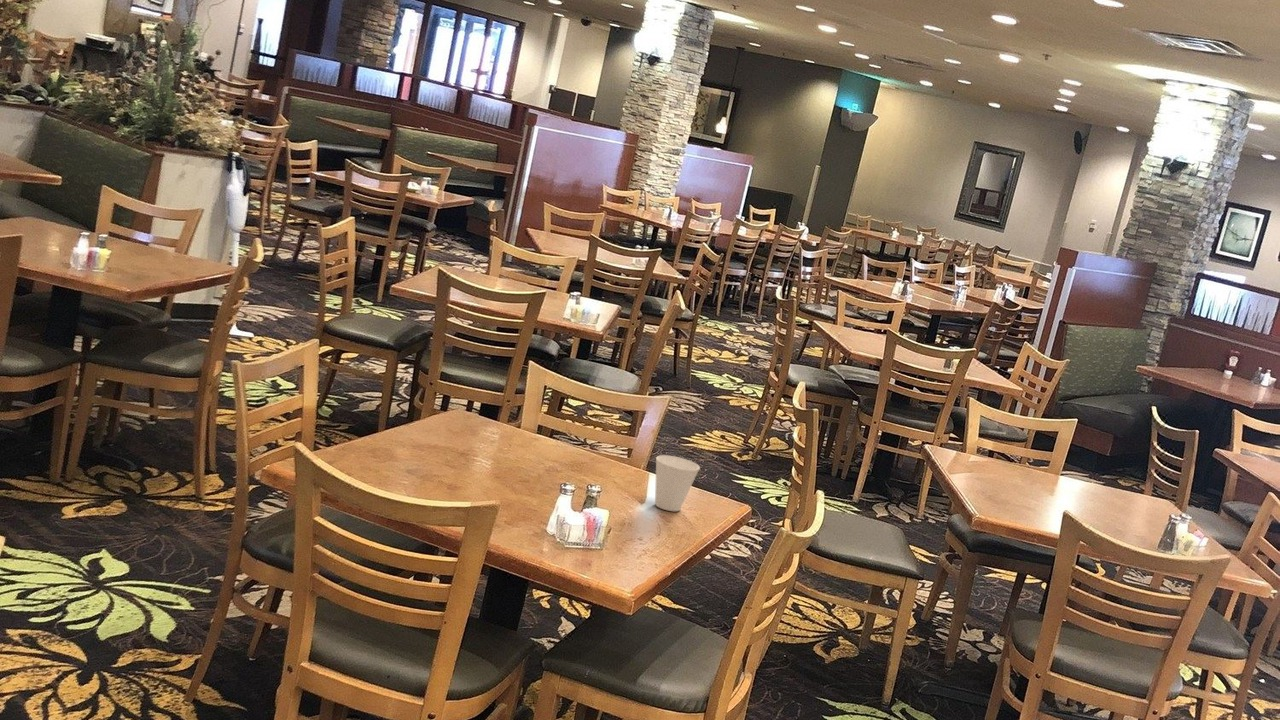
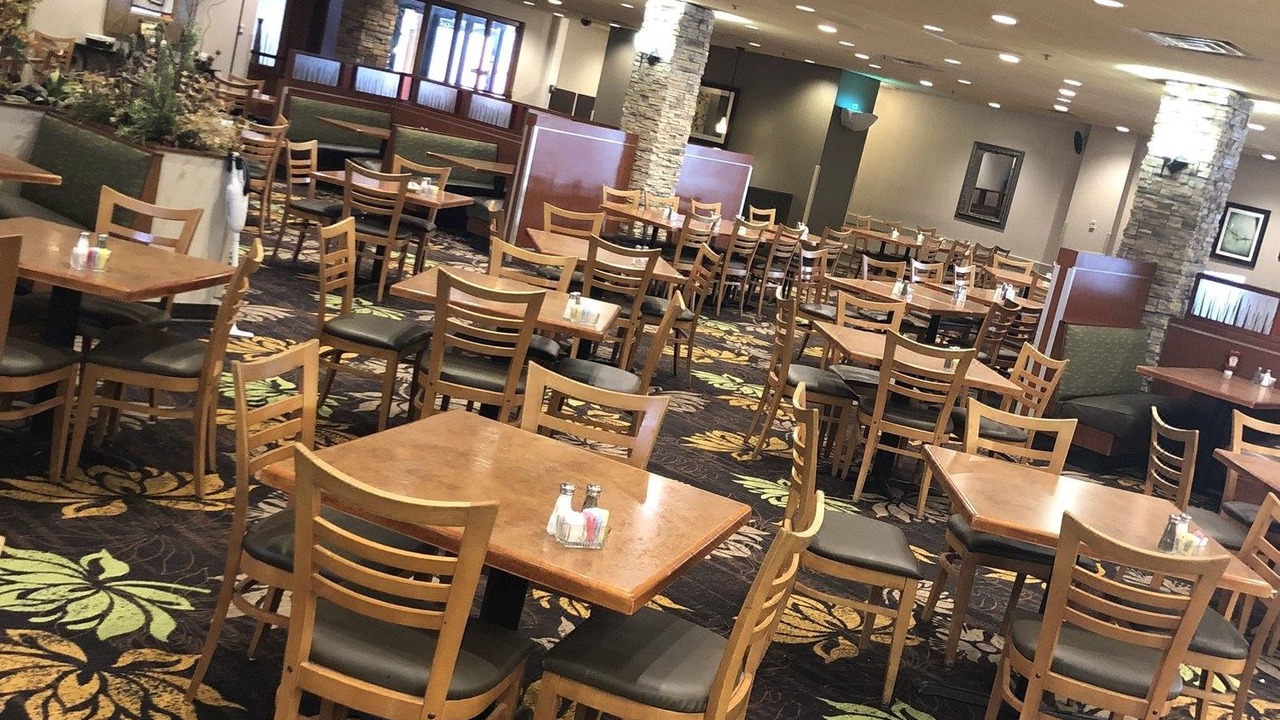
- cup [654,454,701,512]
